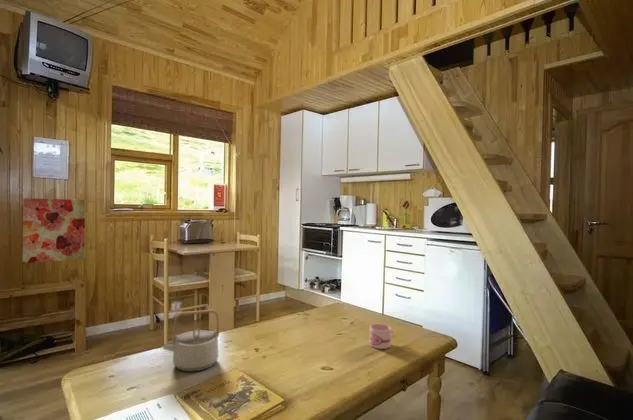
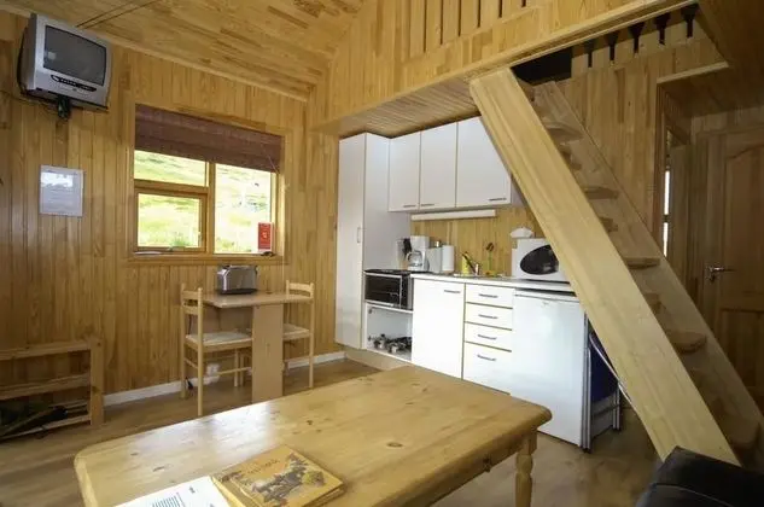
- mug [368,323,394,350]
- wall art [22,197,86,264]
- teapot [162,308,220,373]
